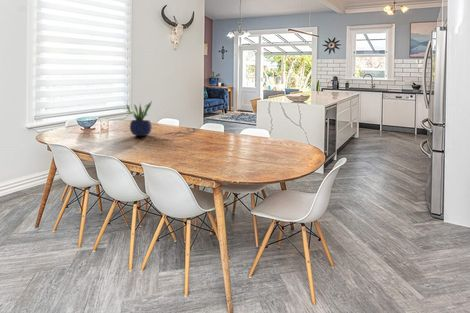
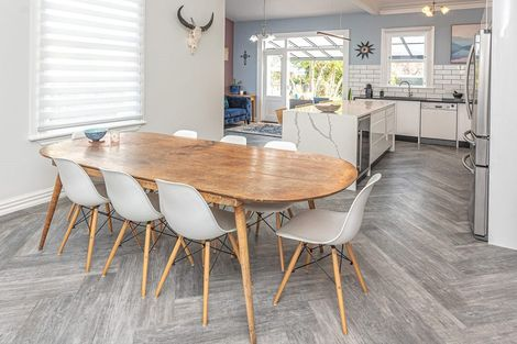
- potted plant [125,100,153,137]
